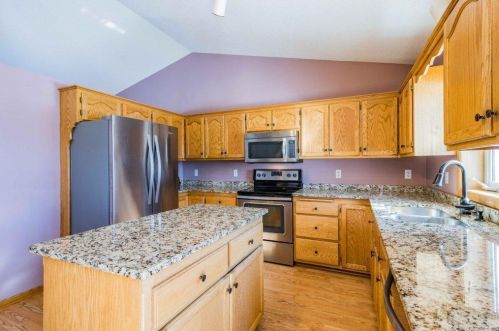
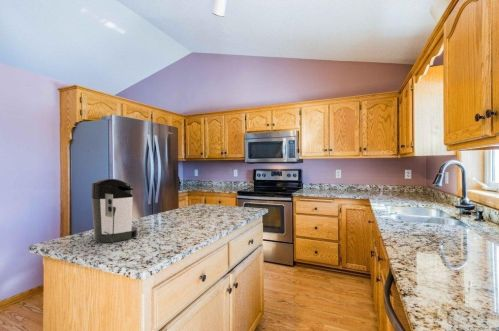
+ coffee maker [90,178,138,244]
